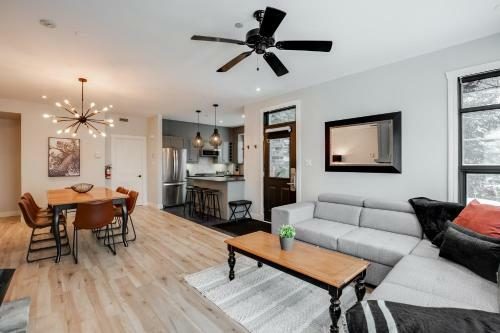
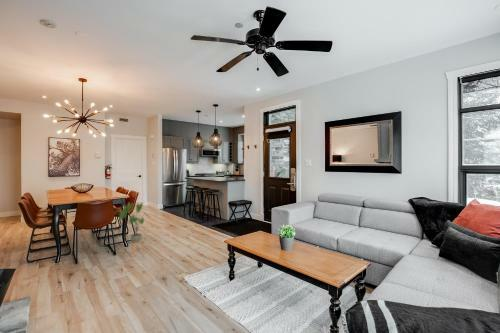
+ house plant [118,201,152,257]
